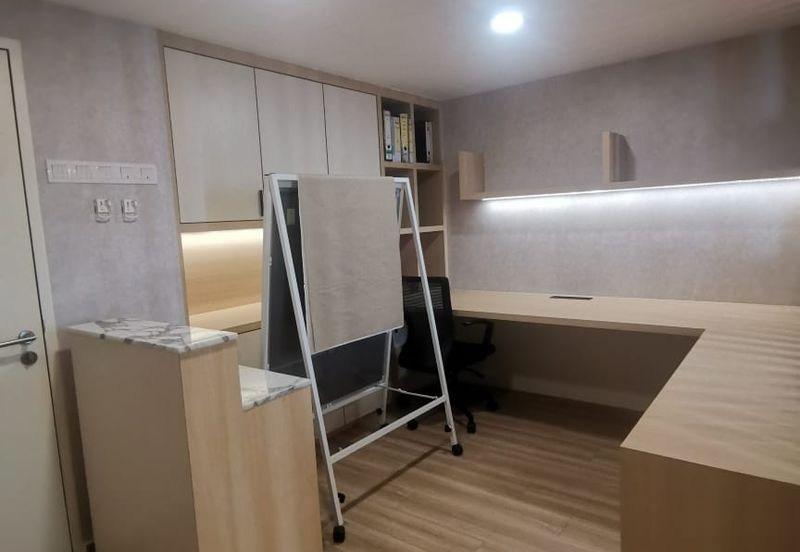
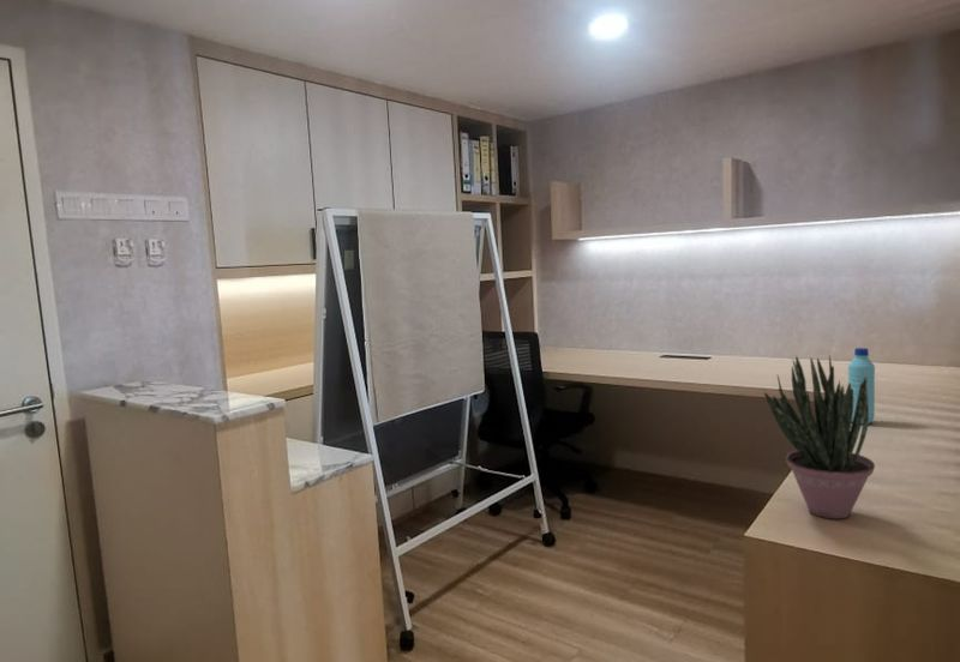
+ potted plant [763,354,876,520]
+ water bottle [847,347,876,426]
